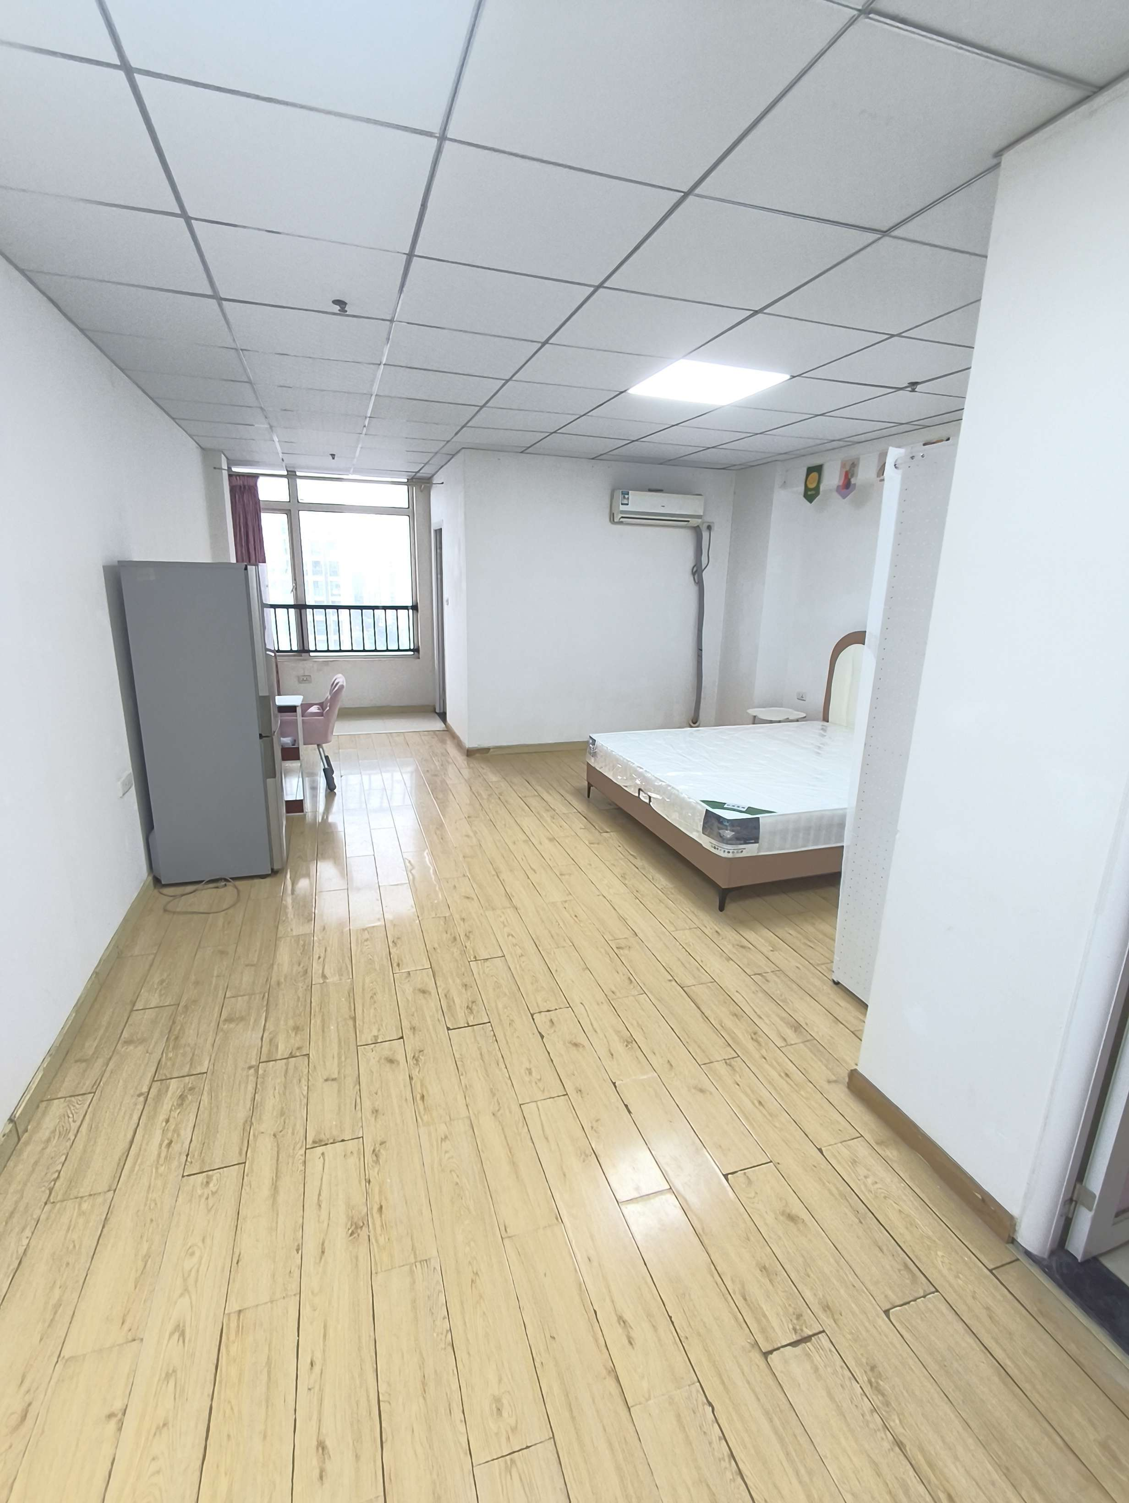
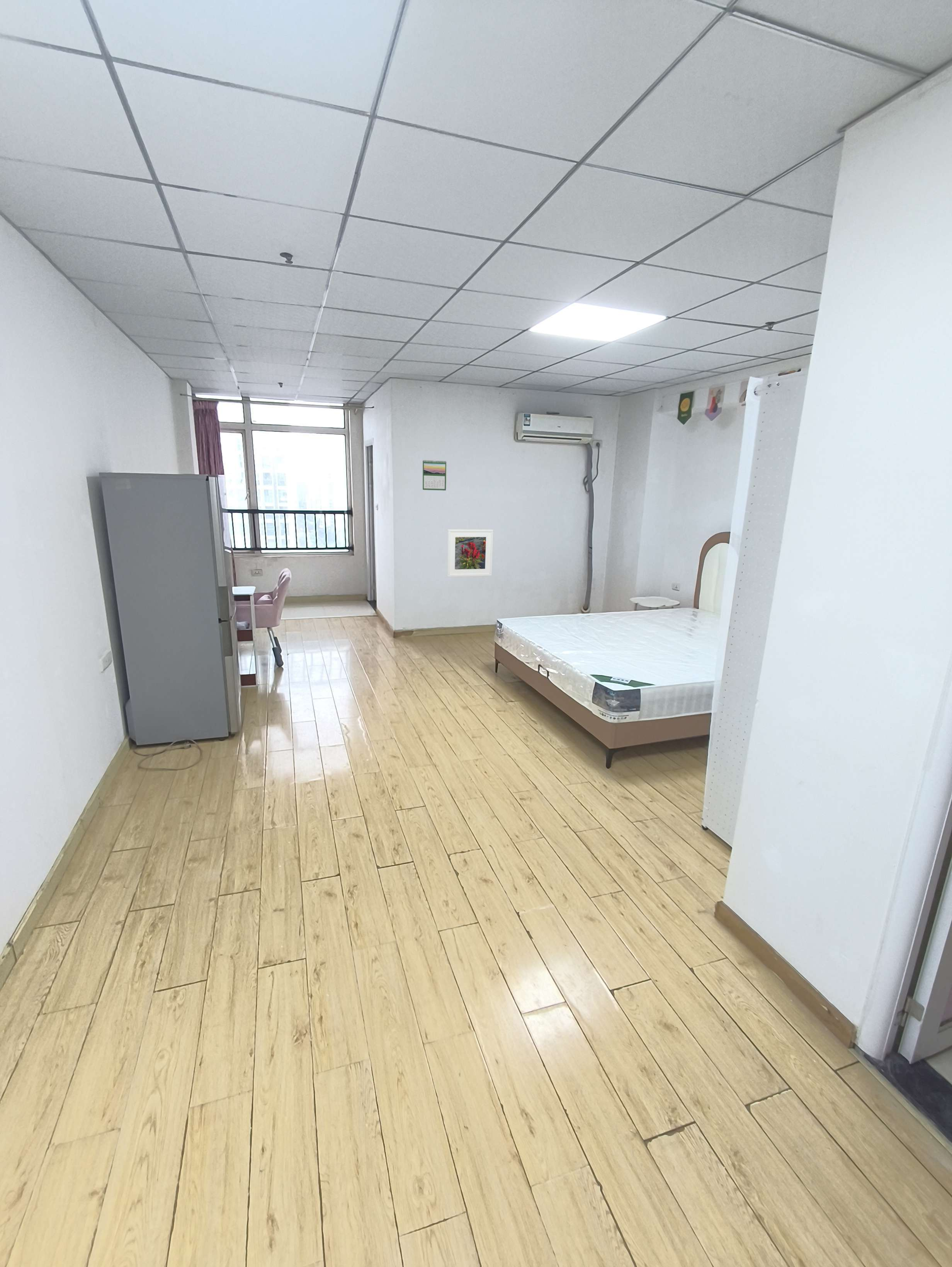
+ calendar [422,459,447,491]
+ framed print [447,529,494,577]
